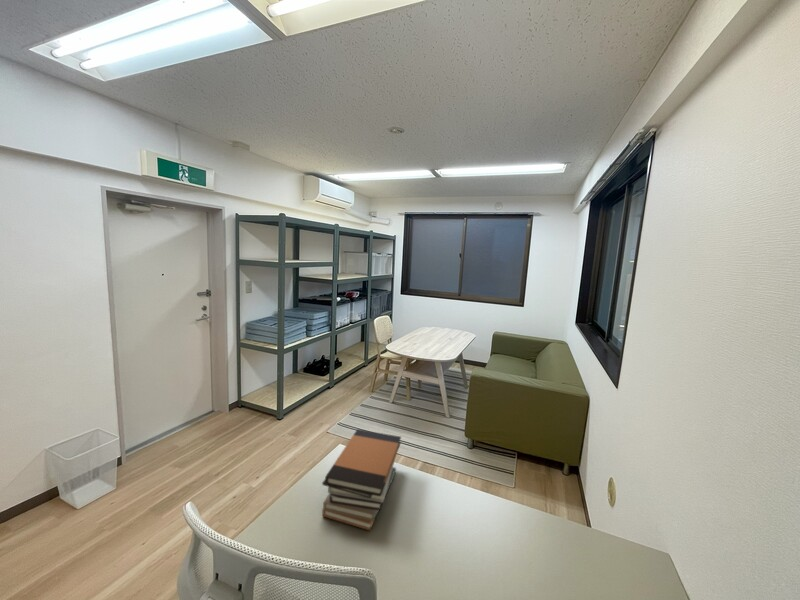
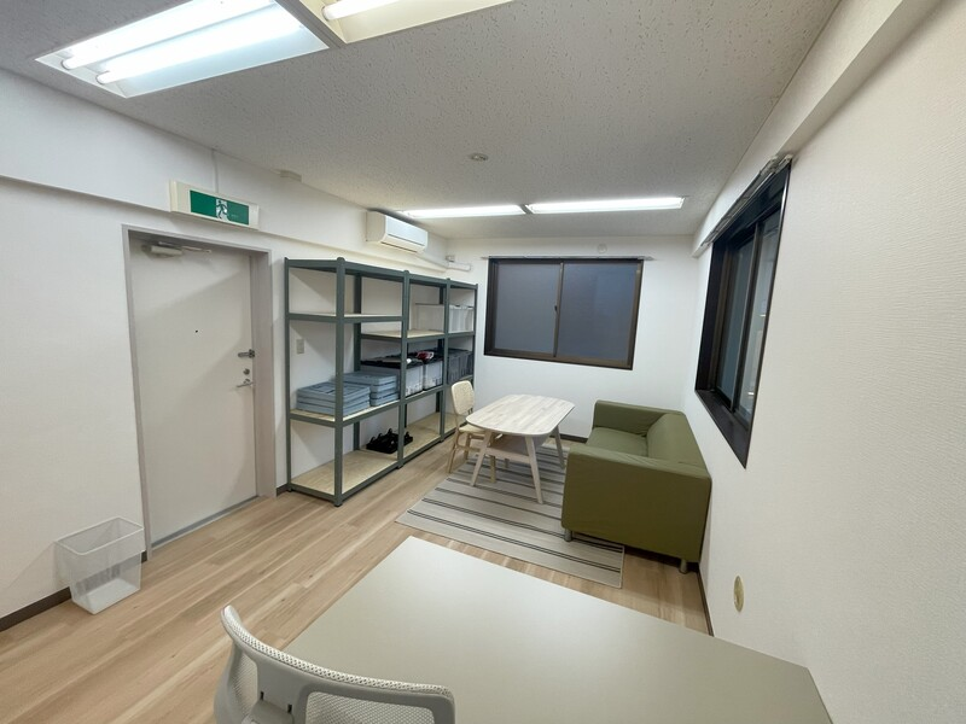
- book stack [321,428,402,531]
